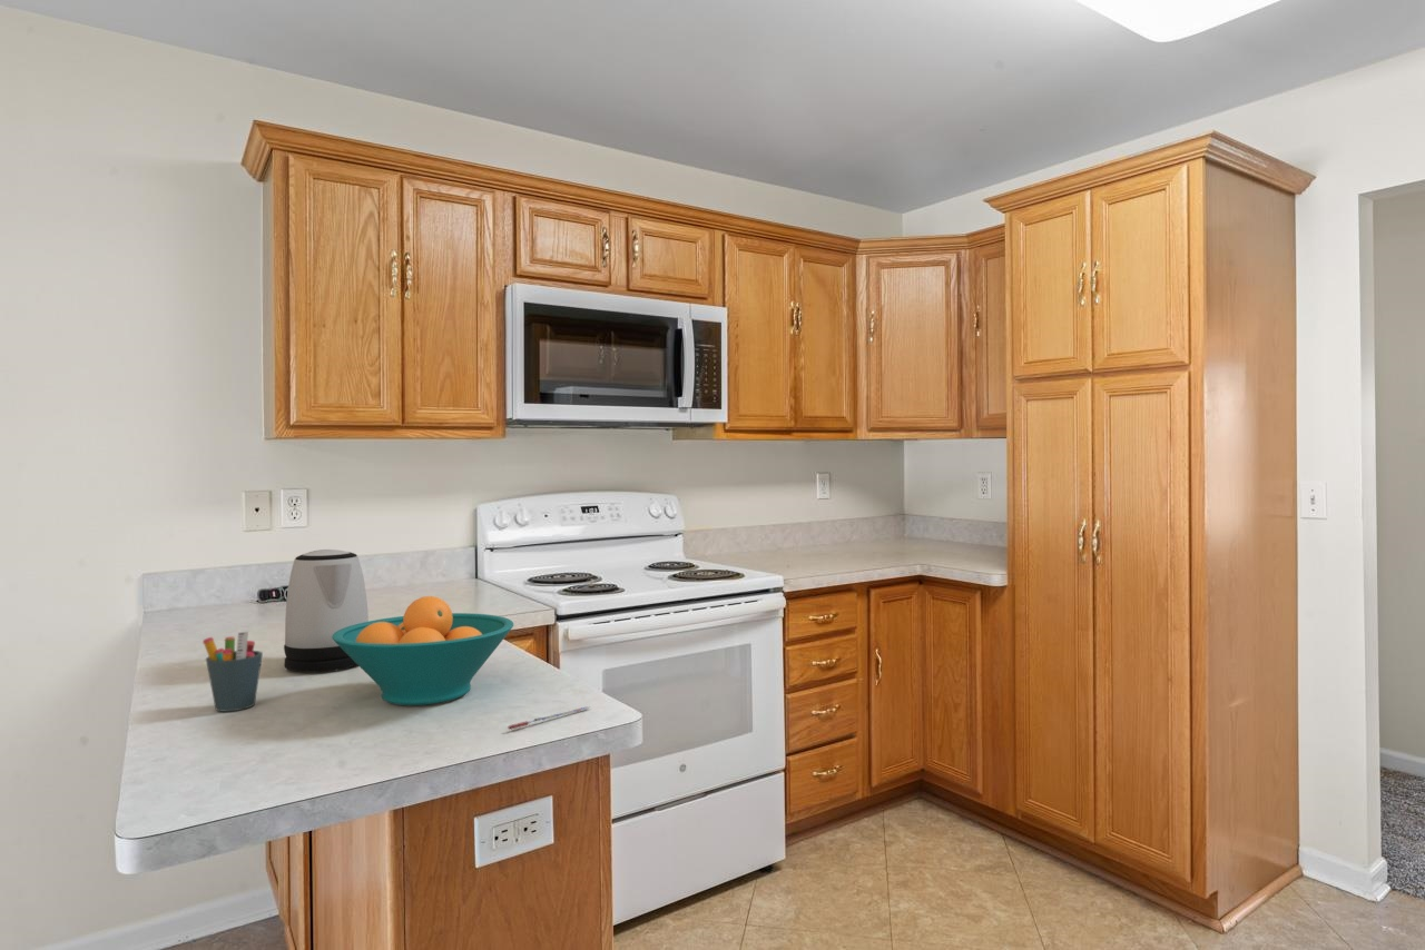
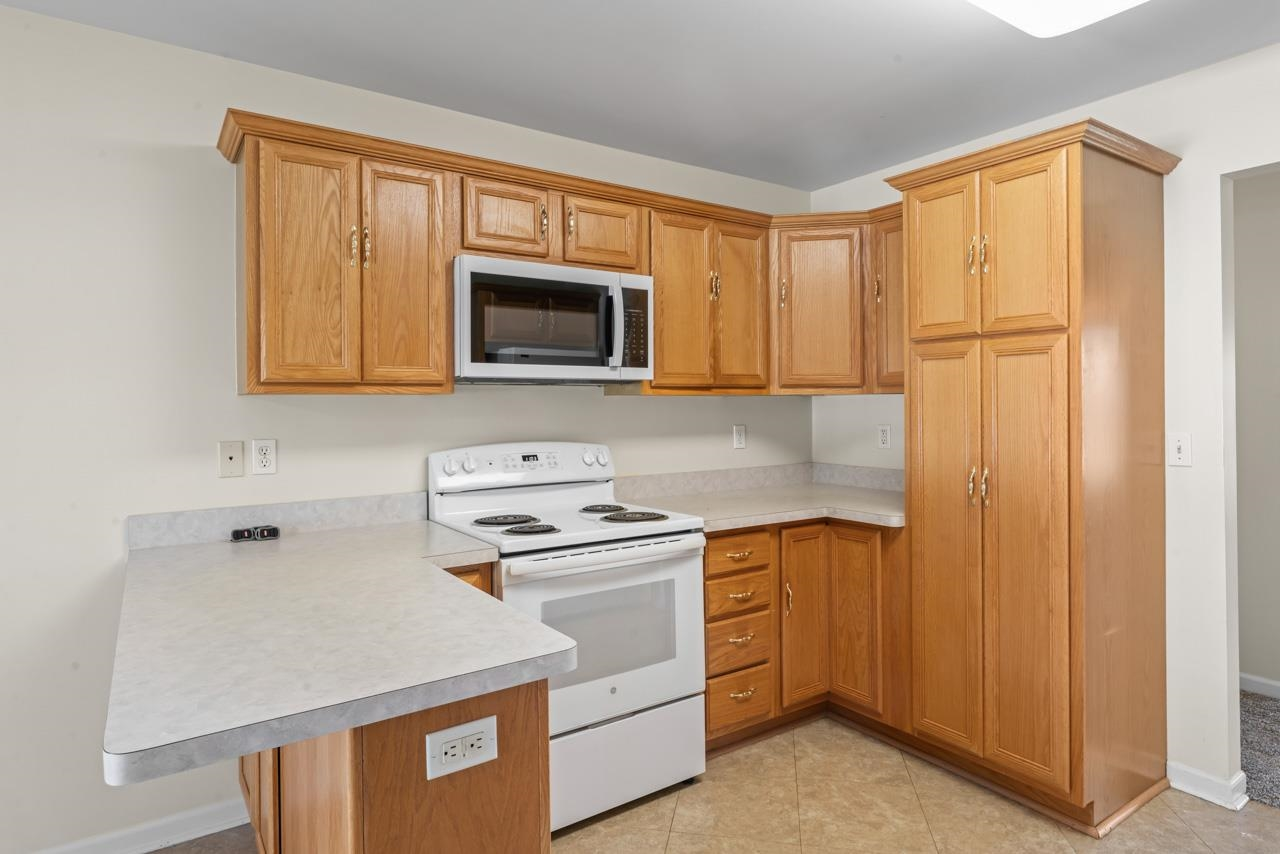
- fruit bowl [332,595,514,706]
- kettle [283,548,370,673]
- pen [507,705,590,731]
- pen holder [202,630,264,712]
